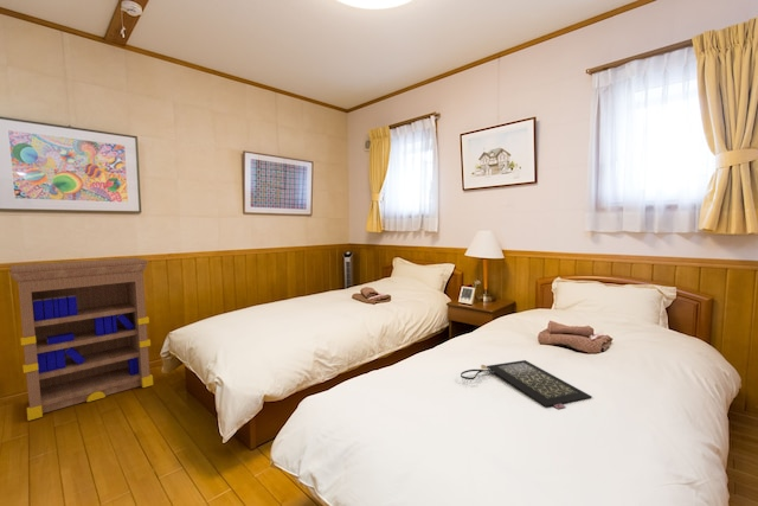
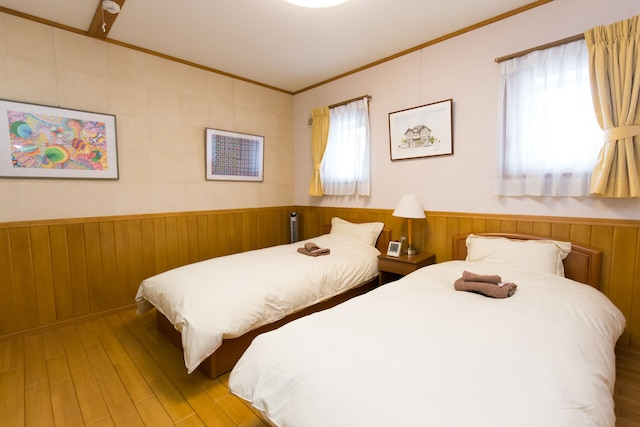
- bookcase [9,257,154,422]
- clutch bag [460,359,593,410]
